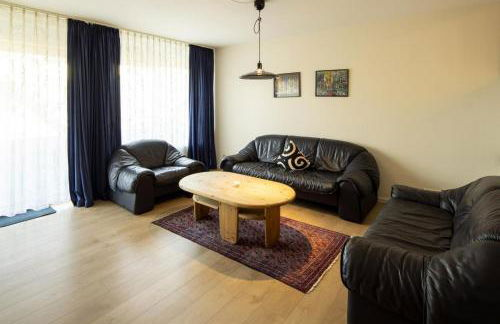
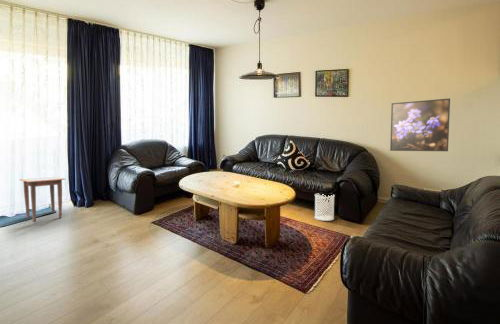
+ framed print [389,97,451,152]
+ side table [19,175,66,223]
+ wastebasket [314,193,336,222]
